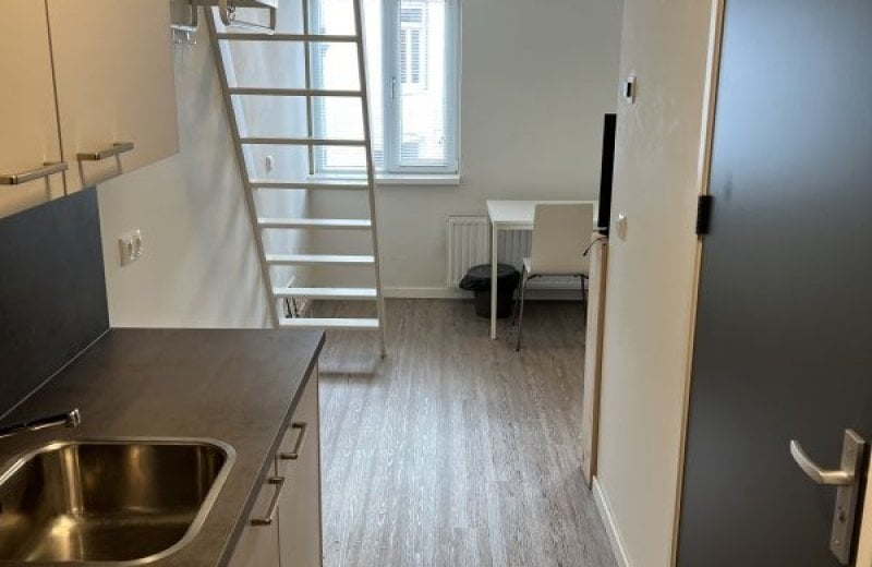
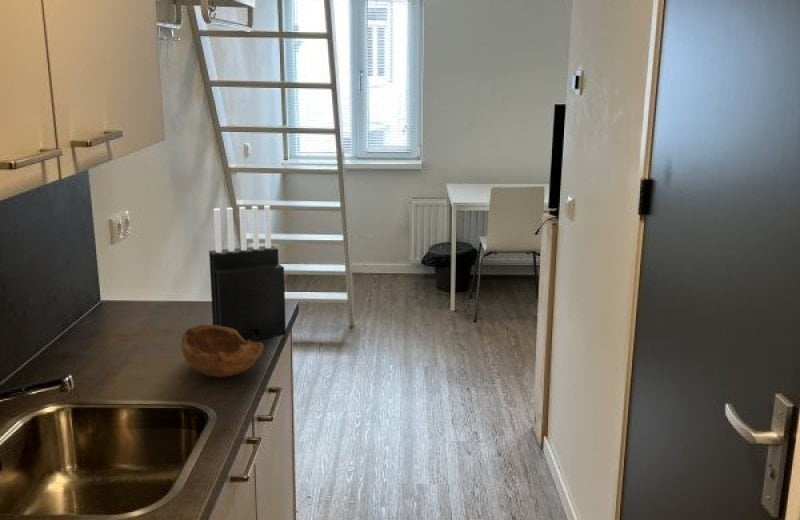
+ bowl [180,324,265,378]
+ knife block [208,204,287,342]
